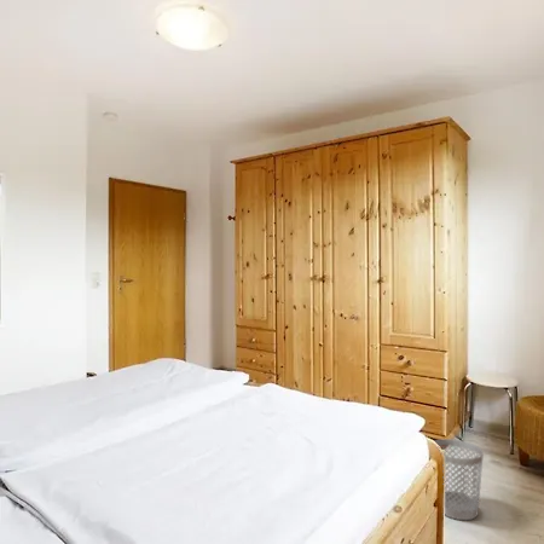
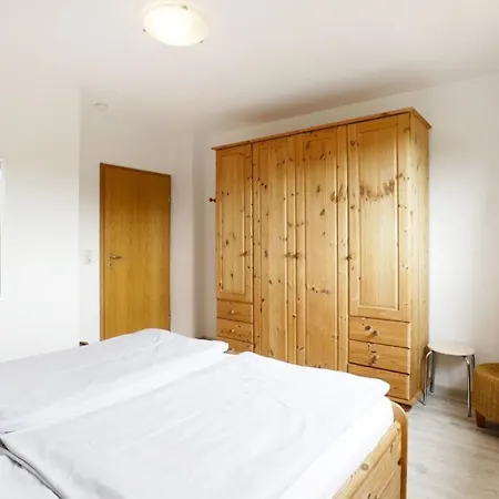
- wastebasket [434,438,485,521]
